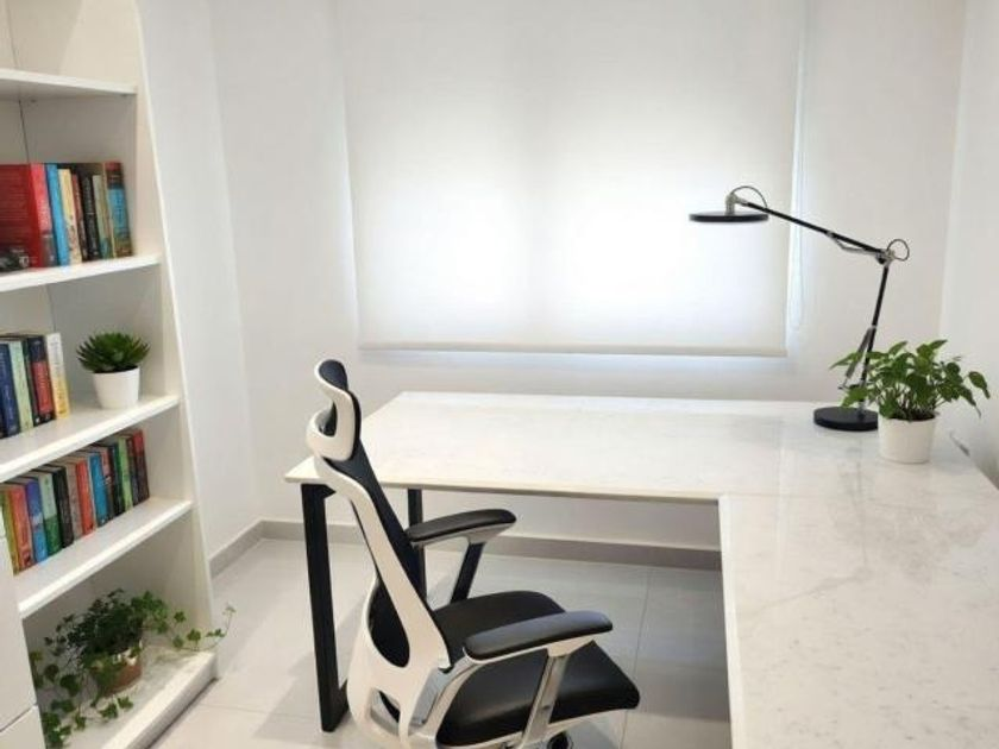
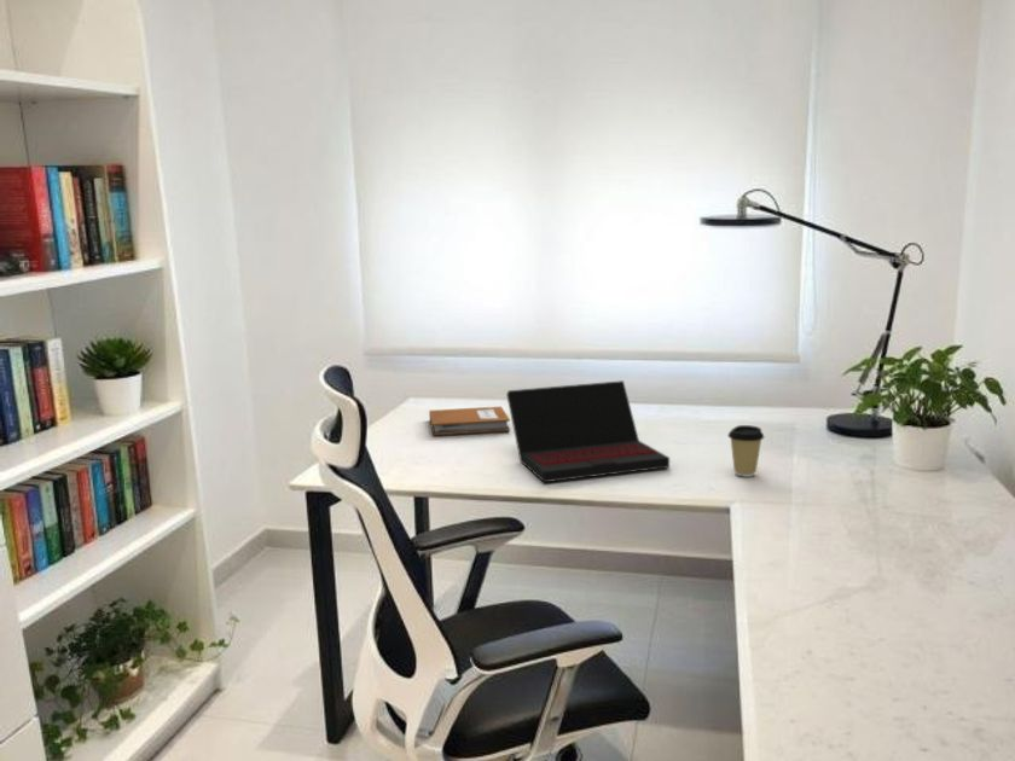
+ notebook [428,405,511,436]
+ coffee cup [726,424,765,478]
+ laptop [505,379,671,483]
